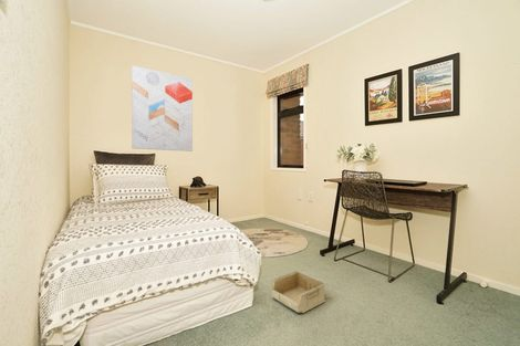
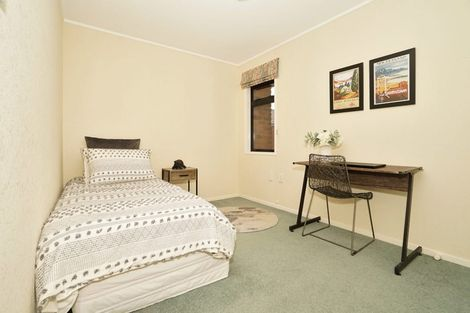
- storage bin [271,270,327,314]
- wall art [131,64,194,153]
